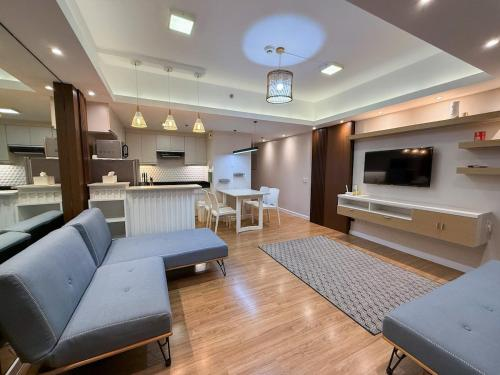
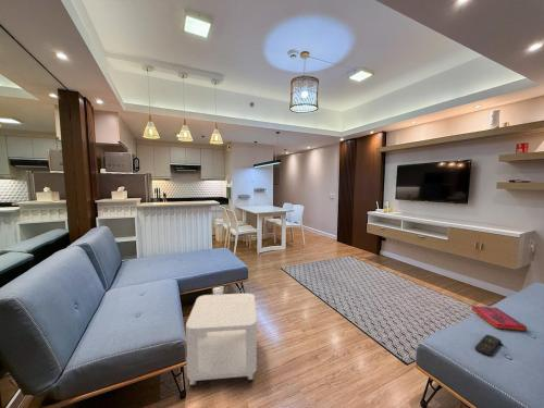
+ side table [185,293,258,387]
+ hardback book [470,305,528,332]
+ remote control [474,334,502,357]
